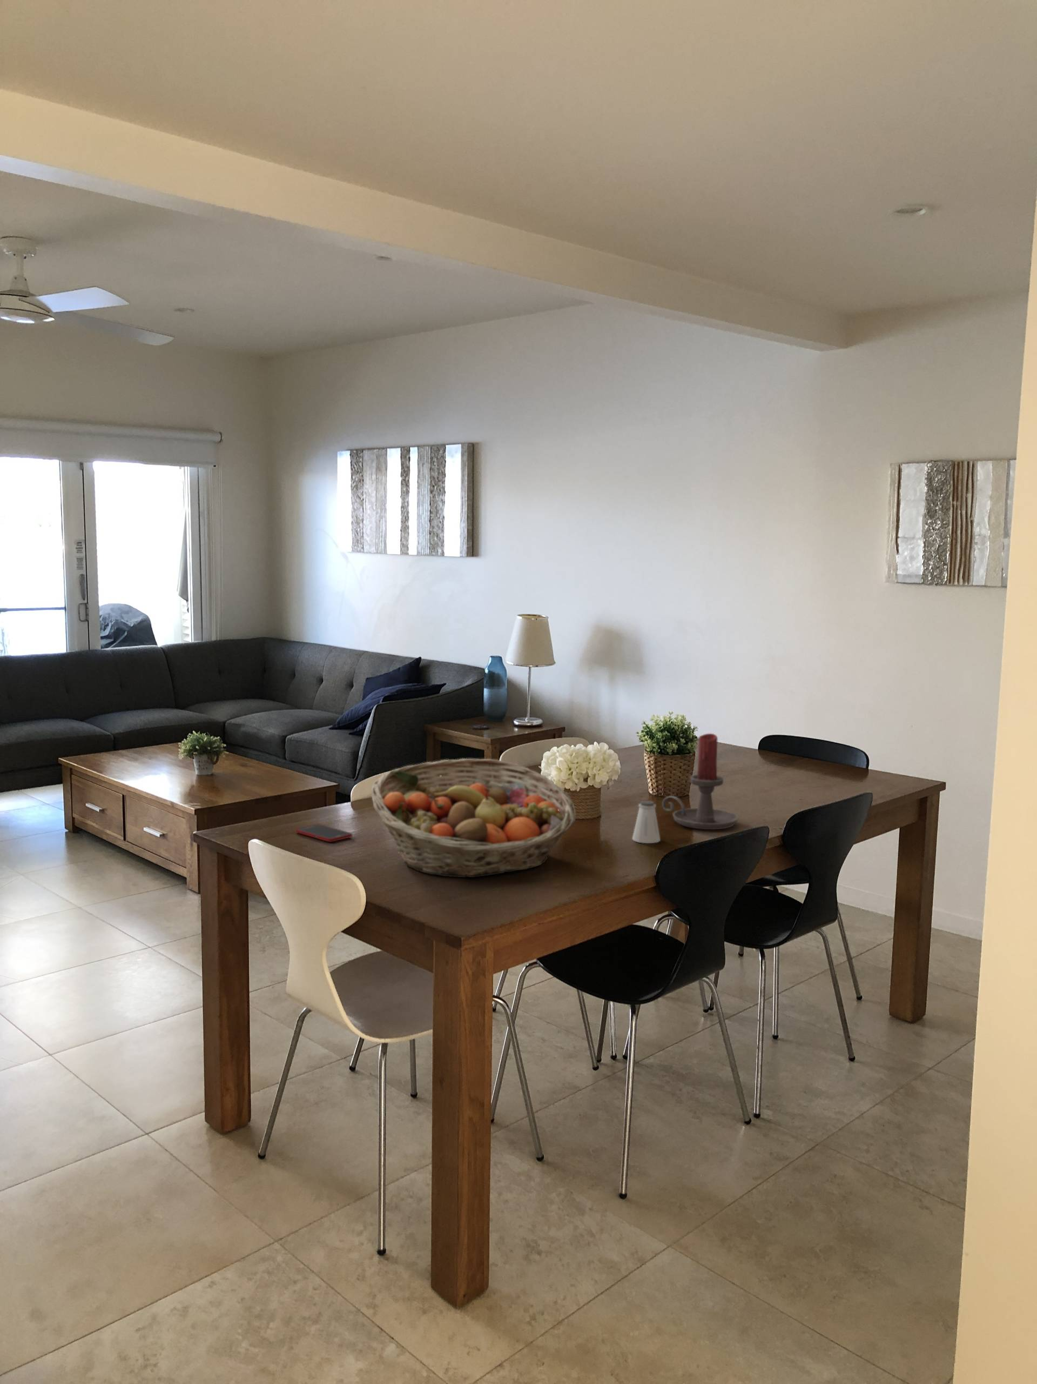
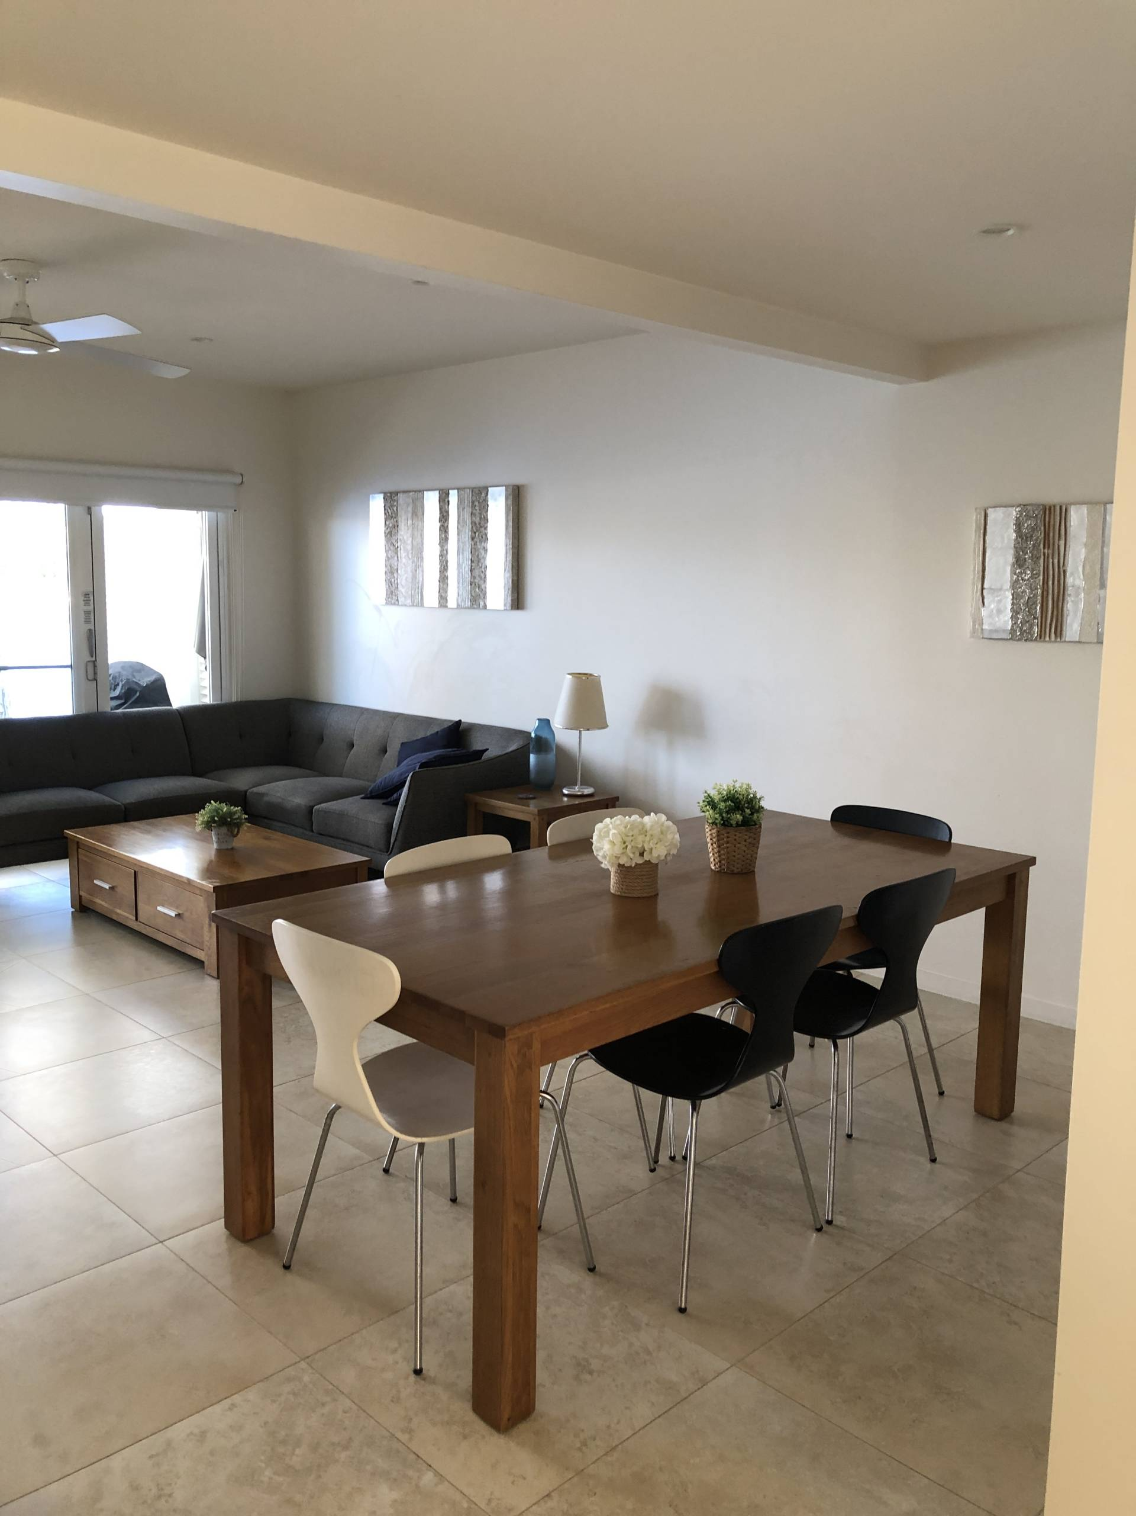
- candle holder [661,733,739,830]
- fruit basket [371,758,576,878]
- saltshaker [632,800,661,843]
- cell phone [295,824,353,842]
